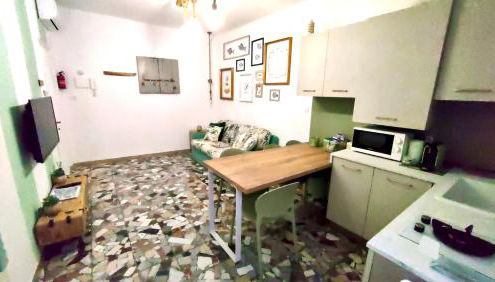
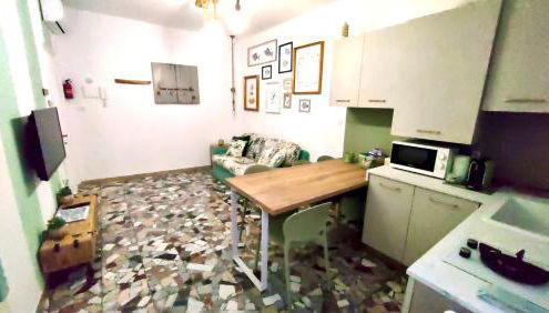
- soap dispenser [418,235,440,261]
